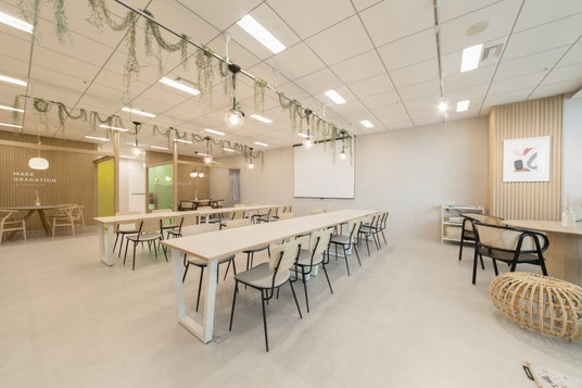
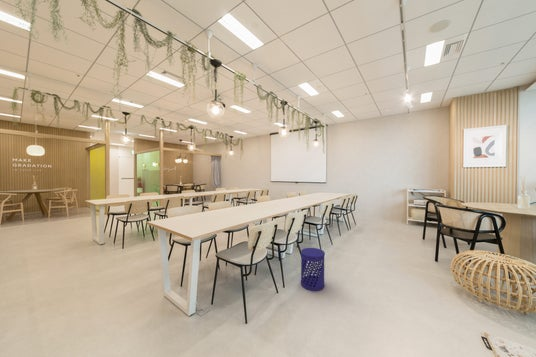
+ waste bin [300,247,326,292]
